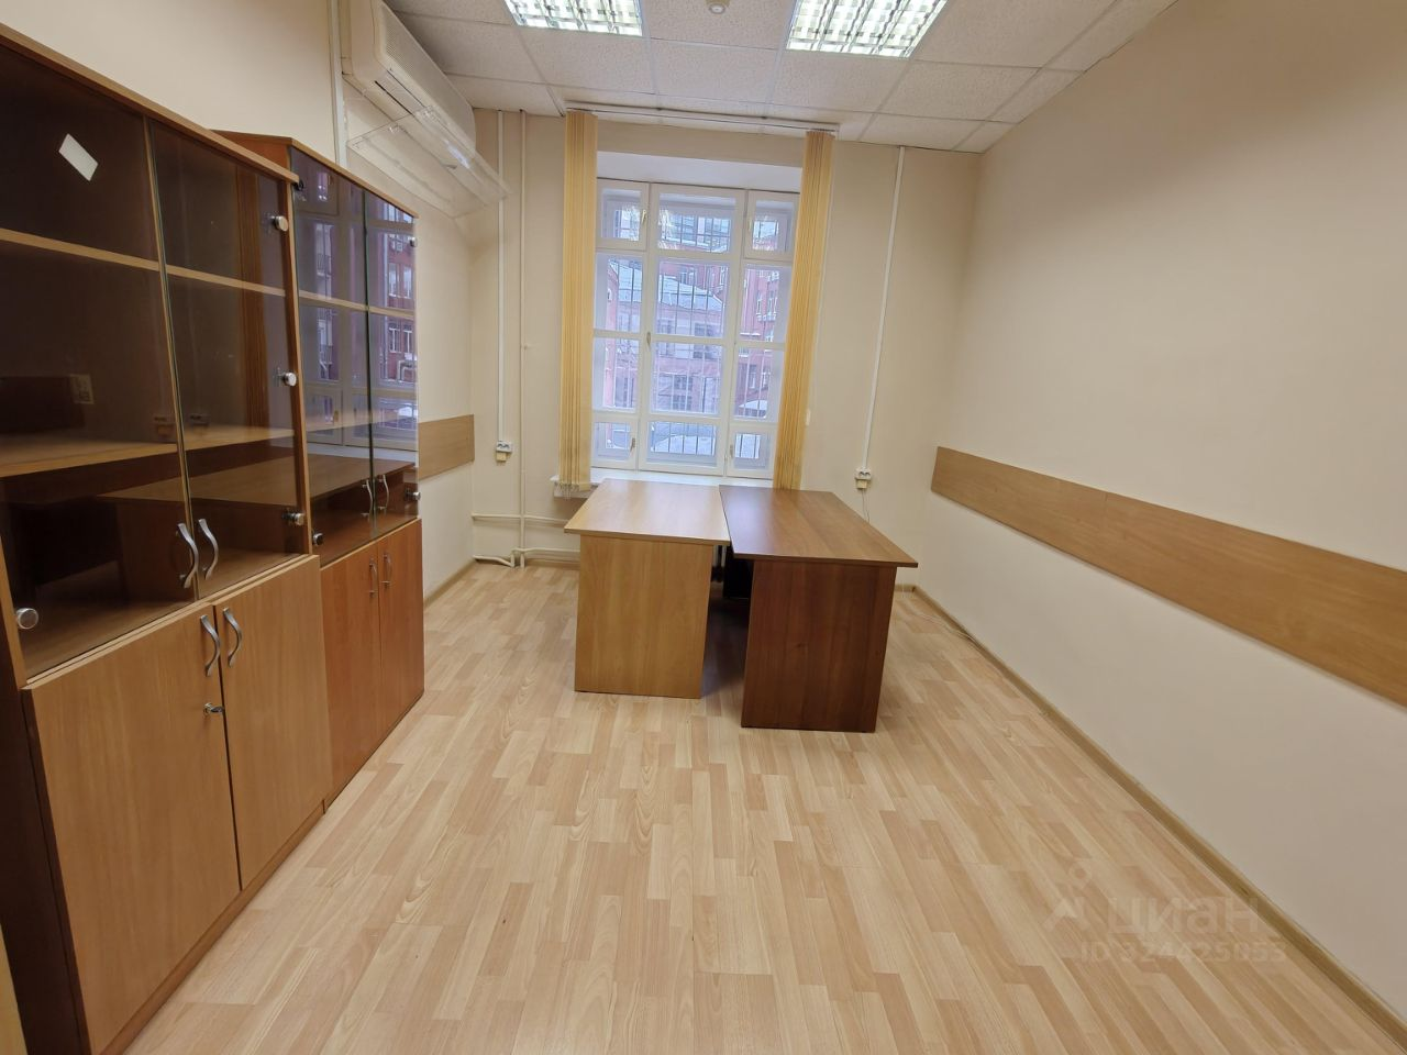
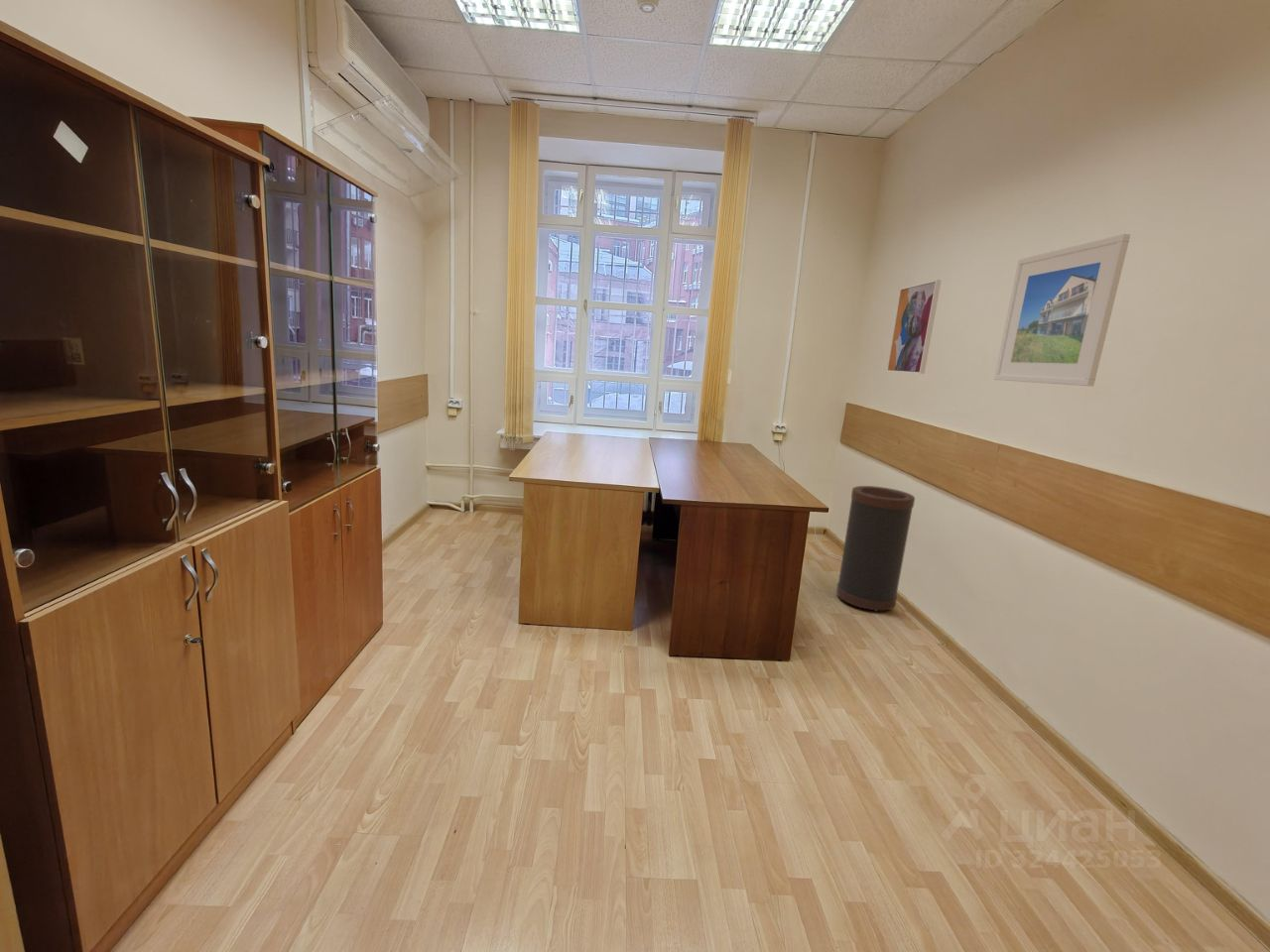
+ trash can [835,485,916,613]
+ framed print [993,233,1131,388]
+ wall art [885,279,943,375]
